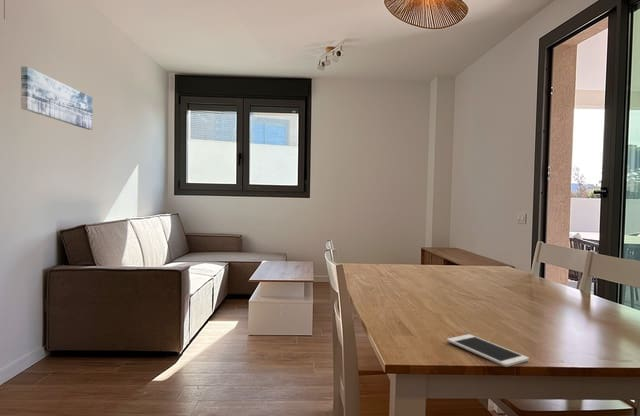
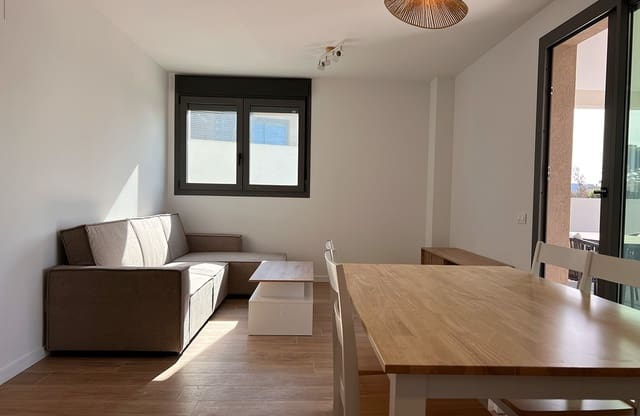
- cell phone [446,333,530,368]
- wall art [20,65,94,131]
